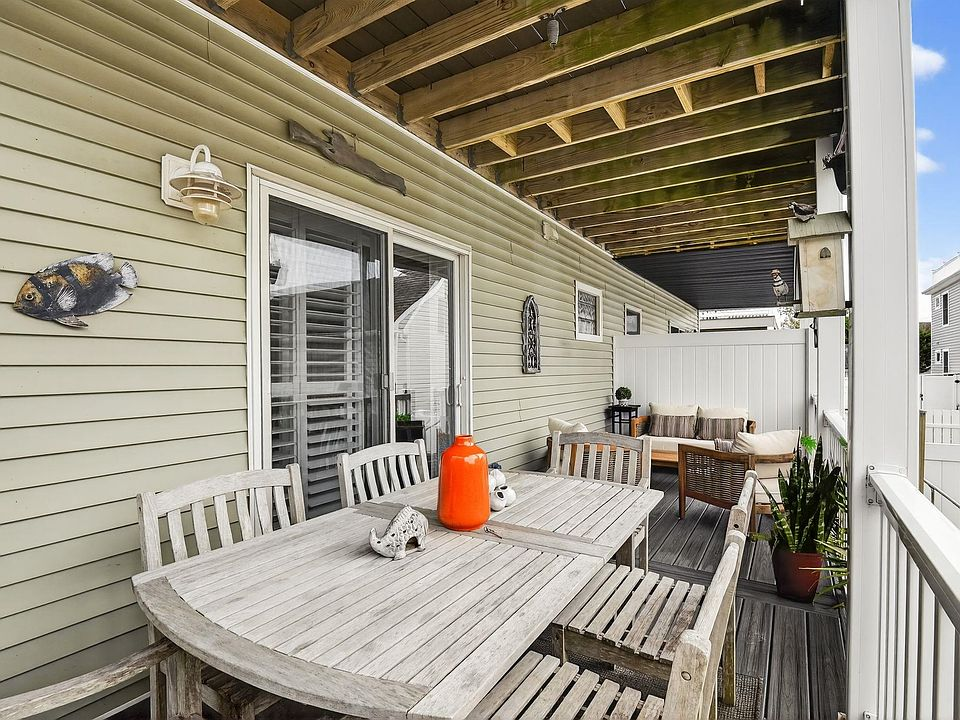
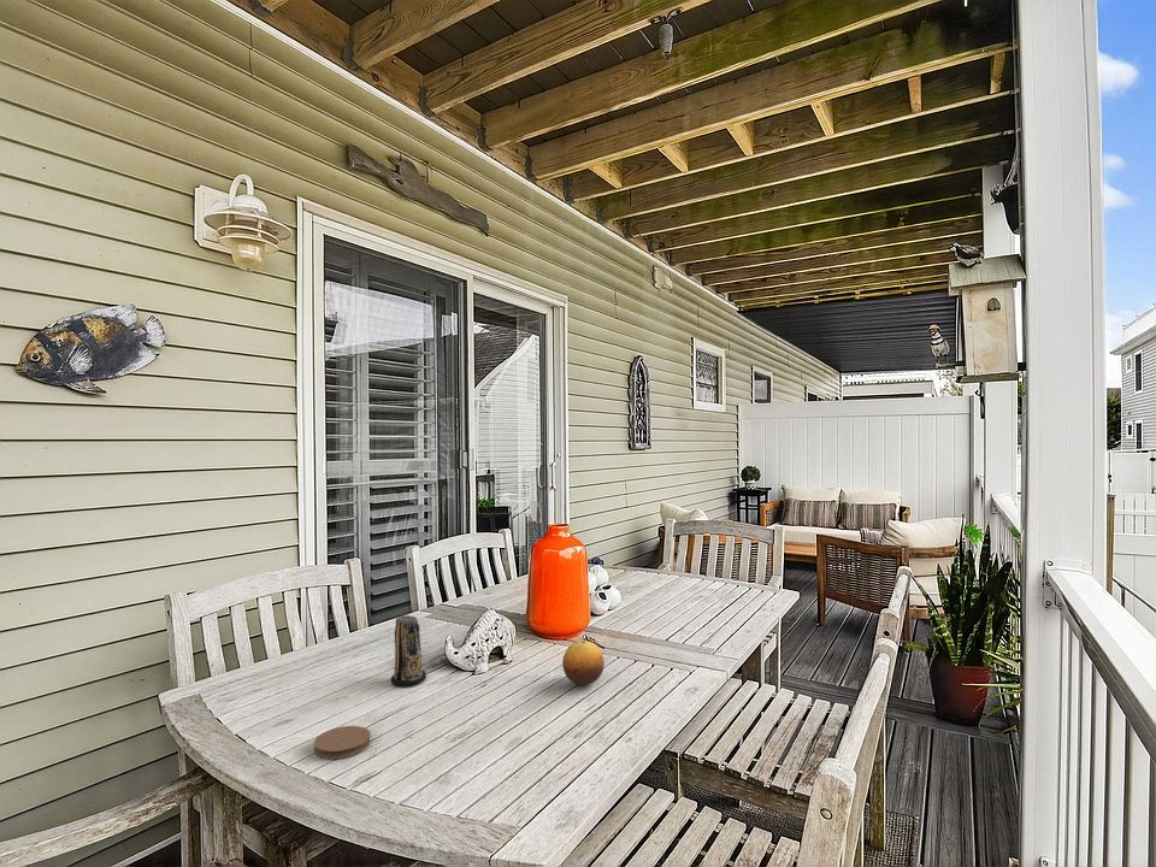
+ candle [390,614,427,688]
+ coaster [313,725,371,760]
+ fruit [561,639,606,686]
